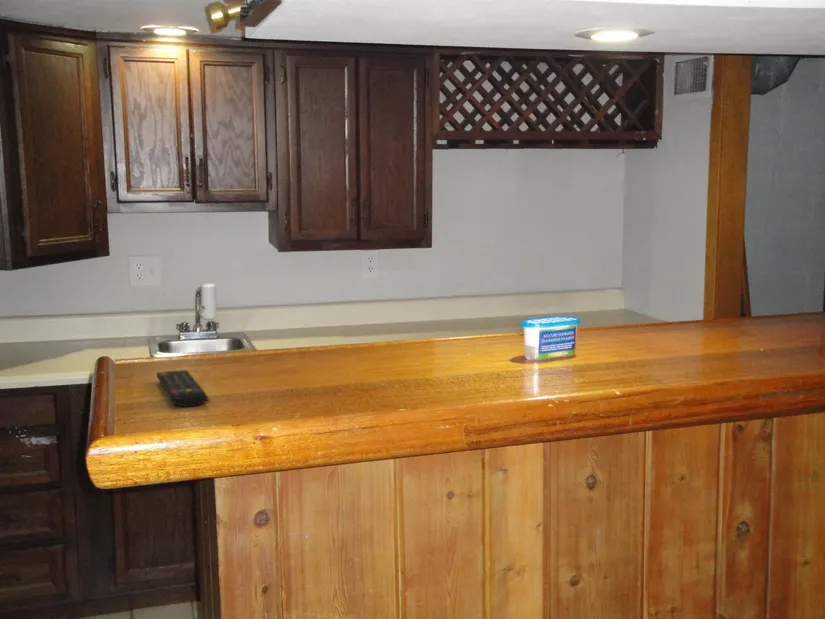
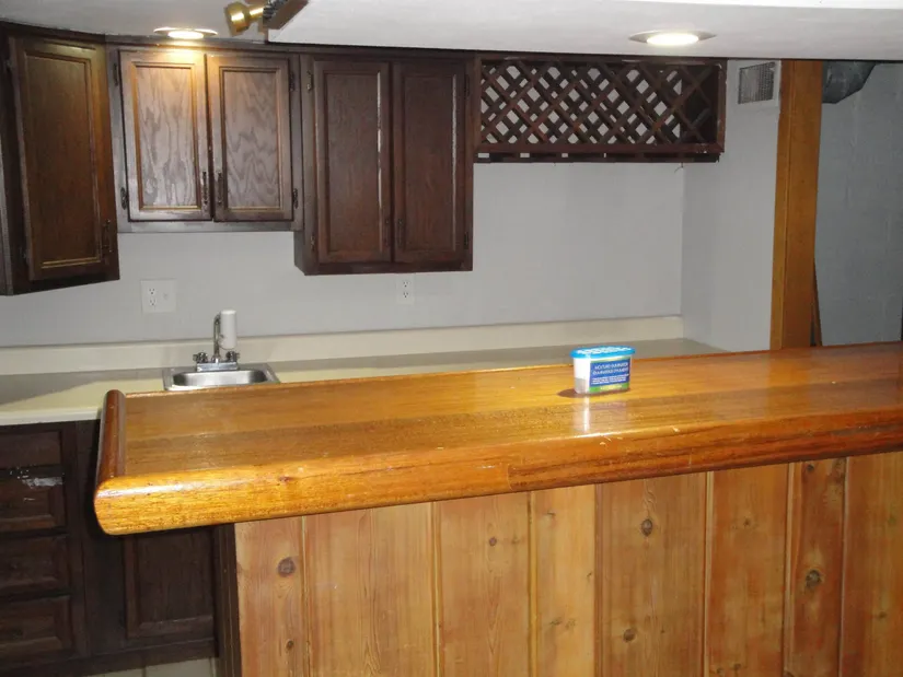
- remote control [156,369,209,408]
